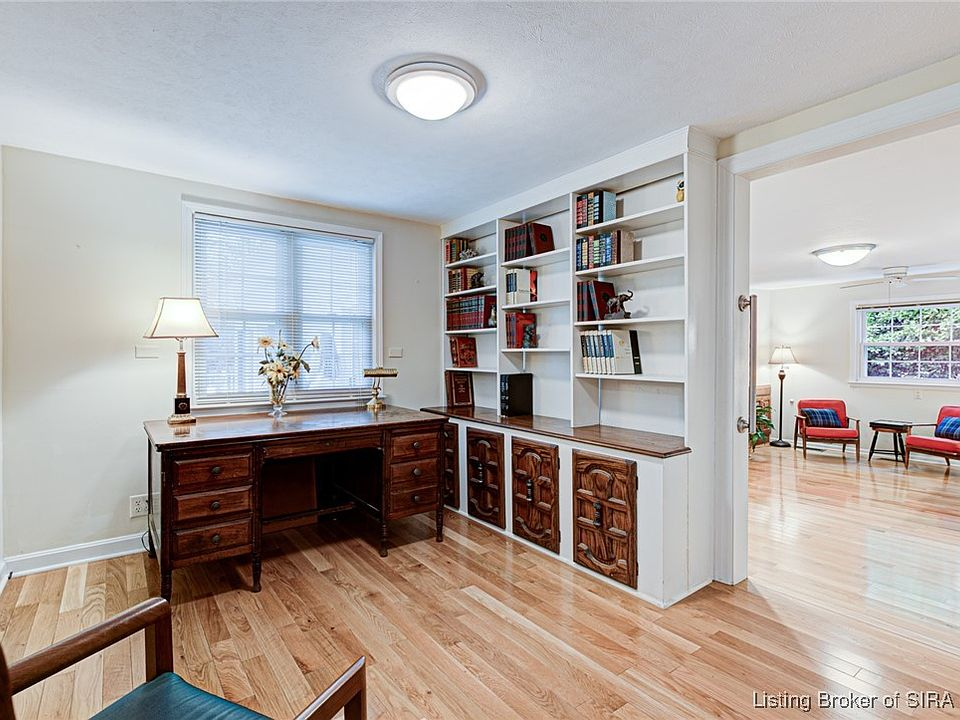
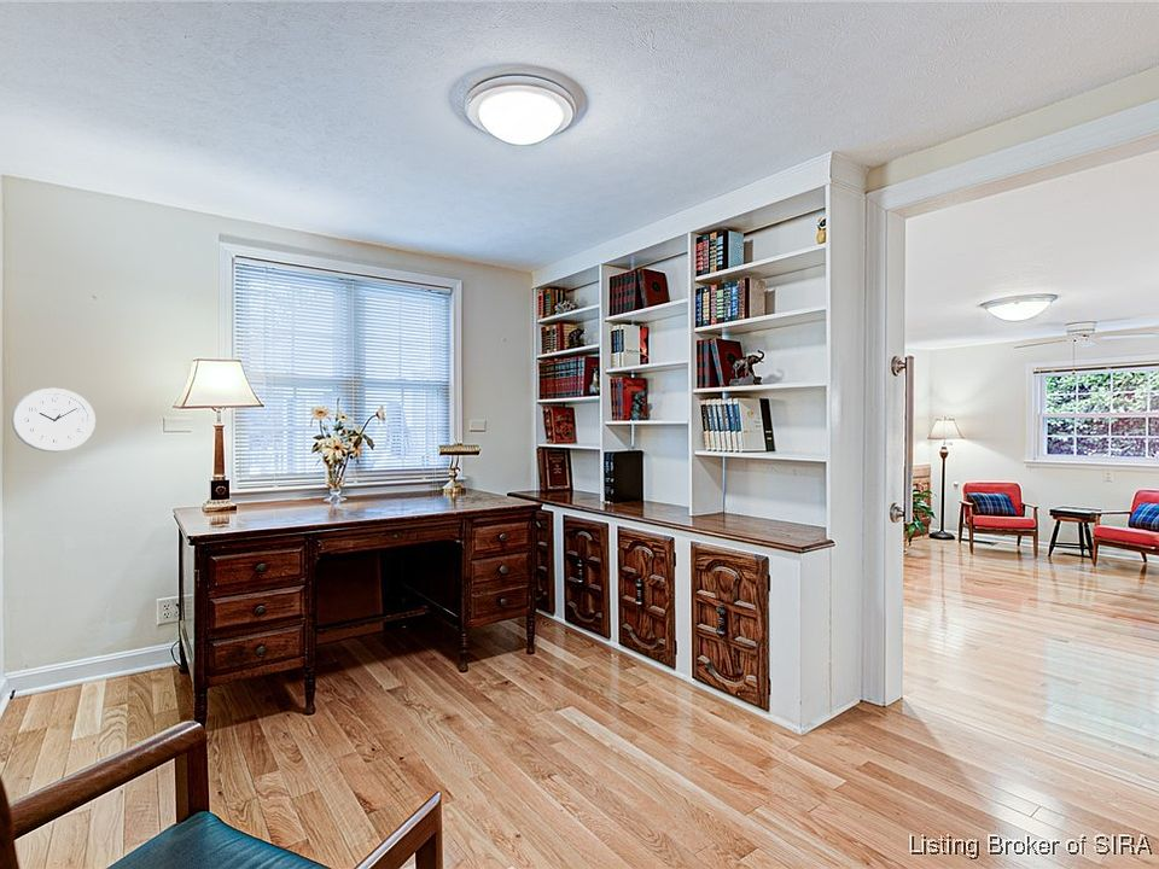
+ wall clock [11,387,97,454]
